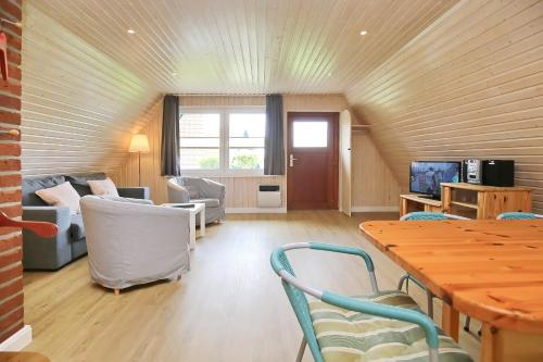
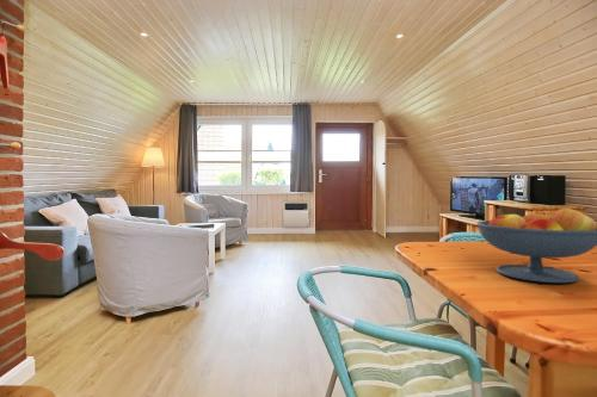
+ fruit bowl [475,206,597,284]
